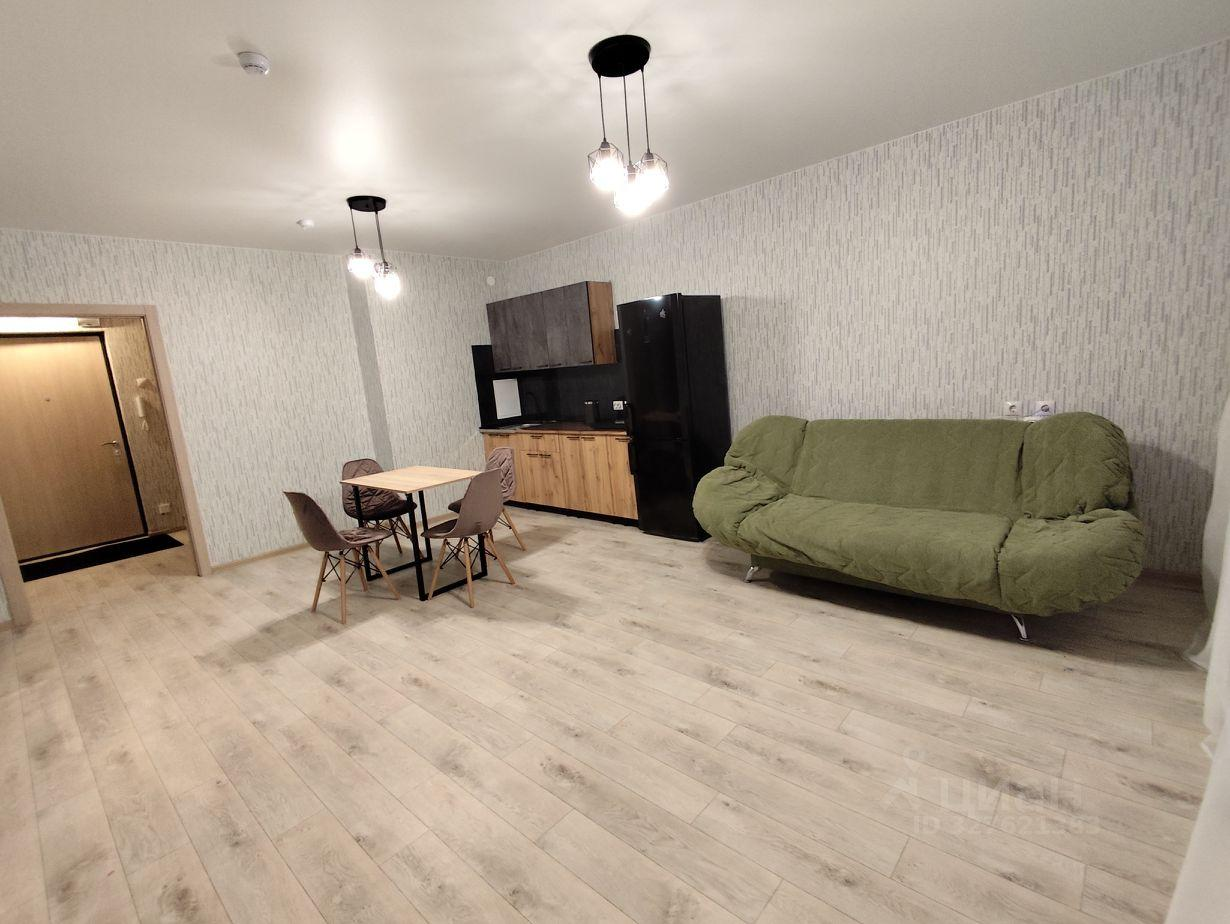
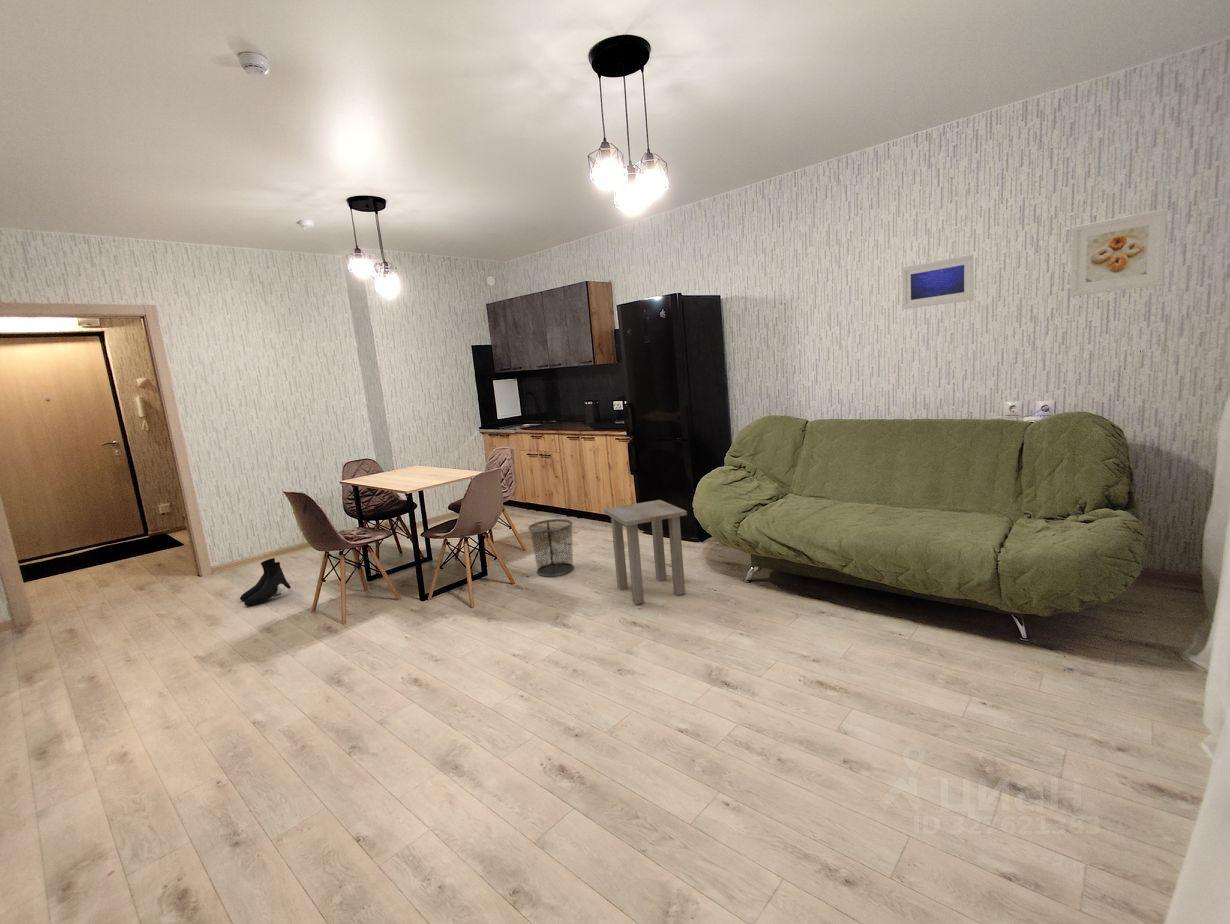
+ side table [603,499,688,606]
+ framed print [901,253,976,310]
+ trash can [527,518,575,578]
+ boots [239,557,292,607]
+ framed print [1069,207,1168,297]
